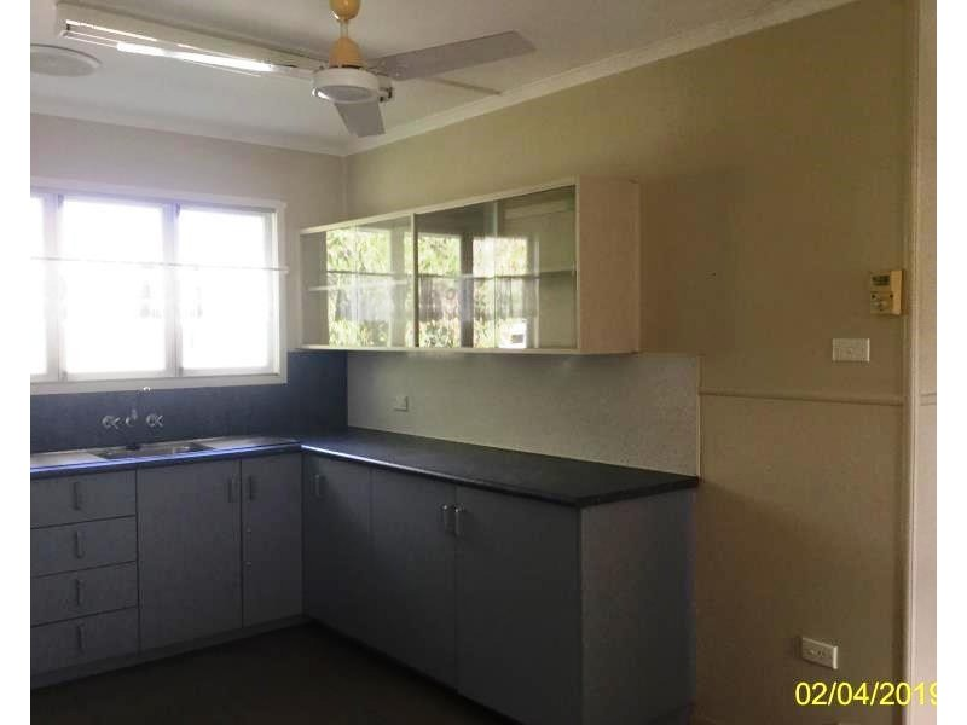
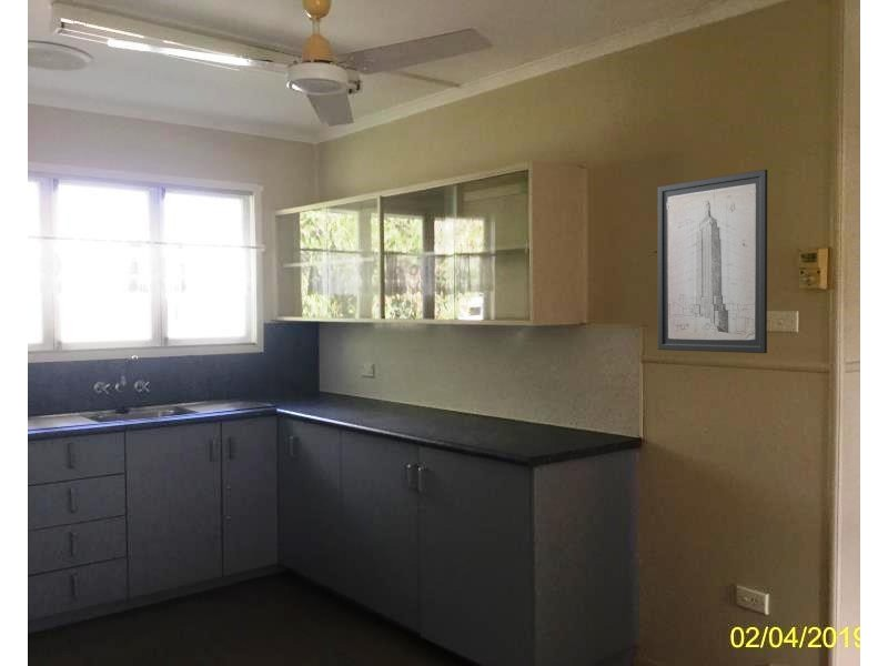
+ wall art [657,169,768,354]
